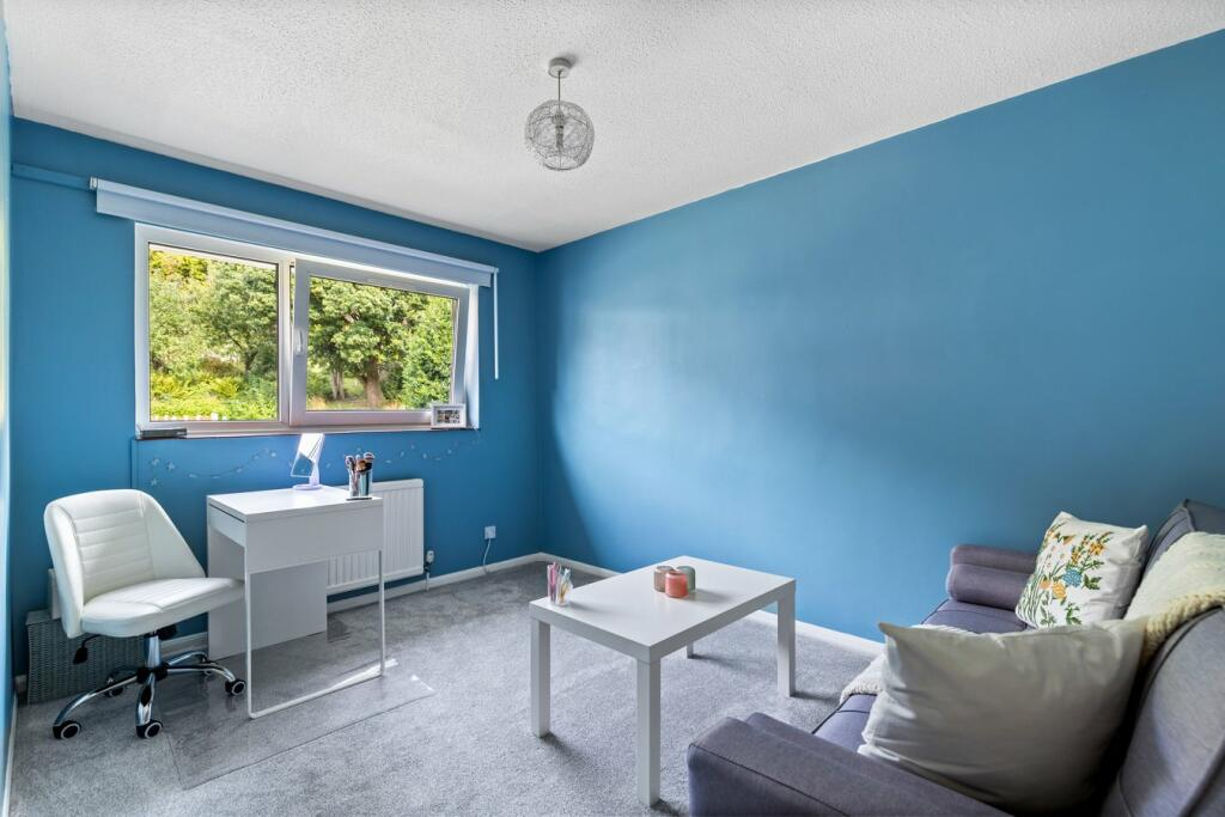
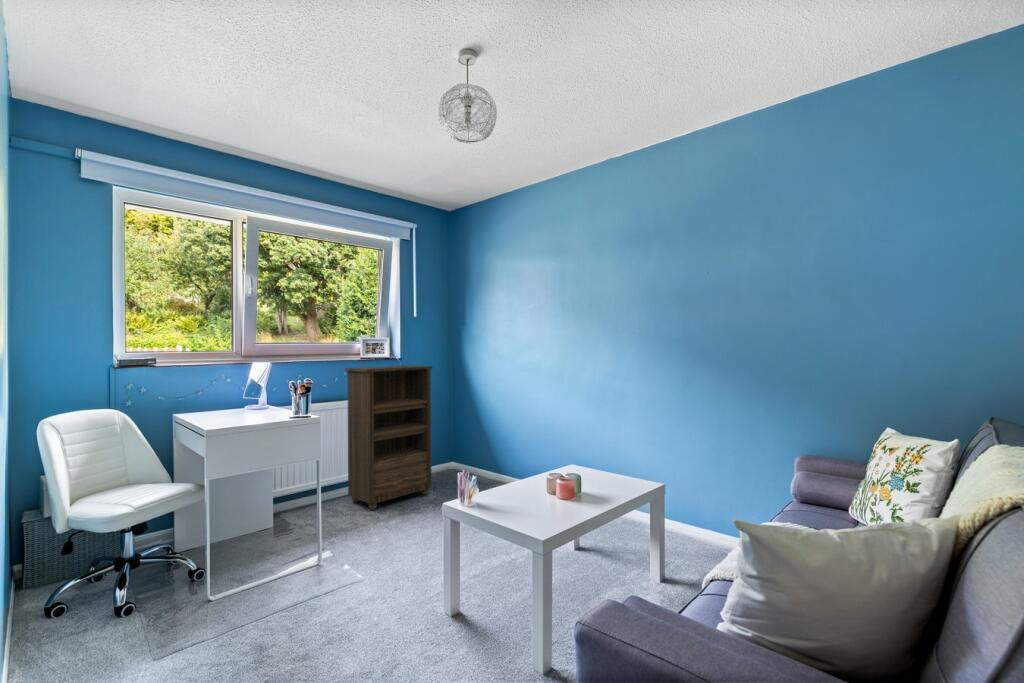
+ bookshelf [344,364,434,511]
